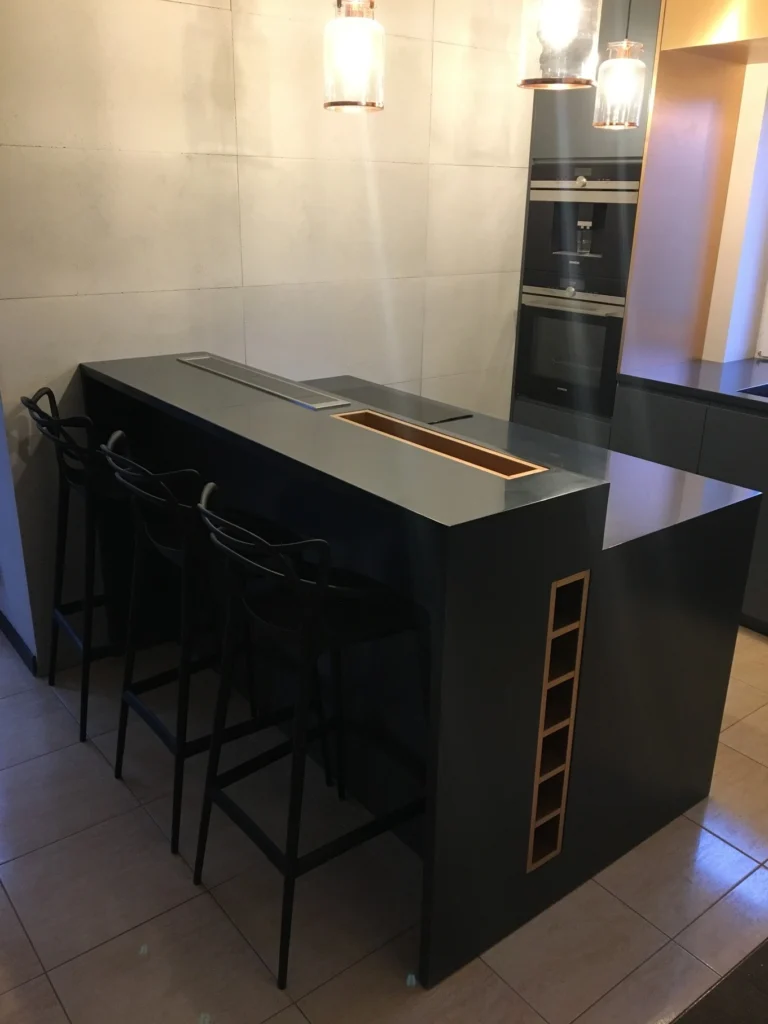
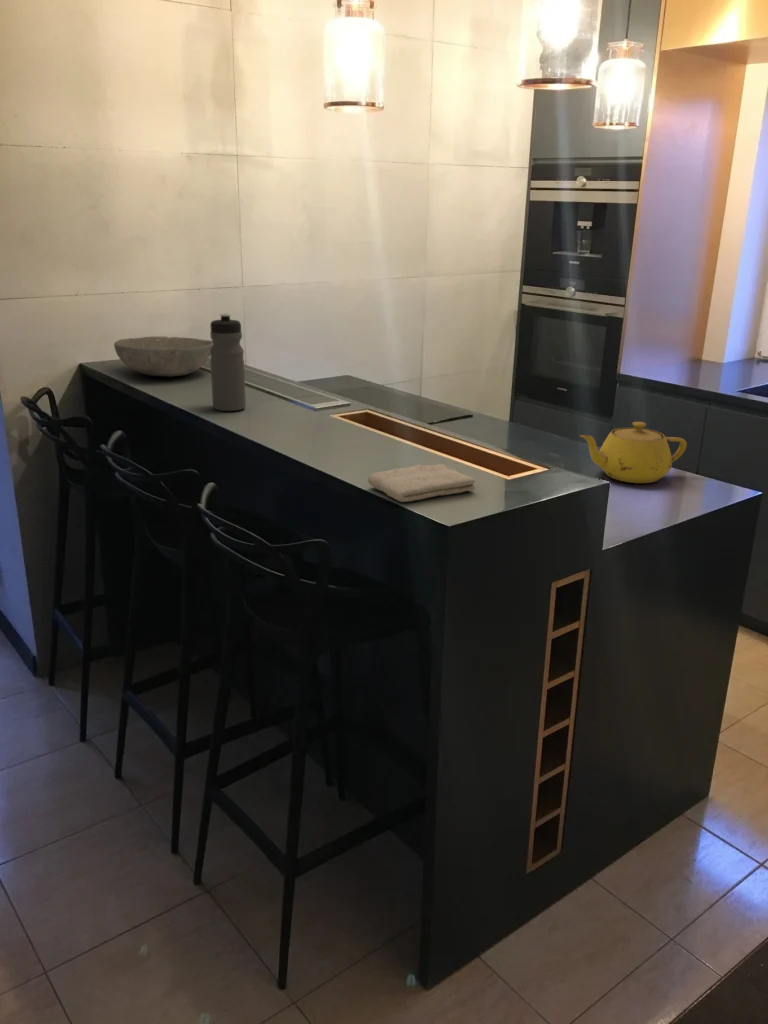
+ teapot [579,421,688,484]
+ washcloth [367,463,476,503]
+ water bottle [209,312,247,412]
+ bowl [113,335,213,378]
